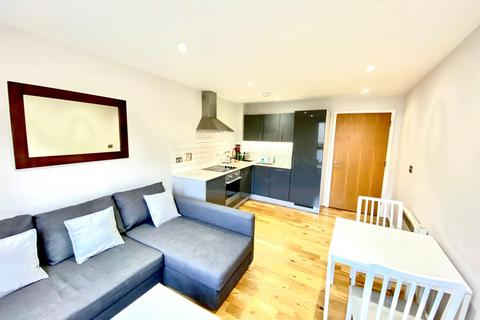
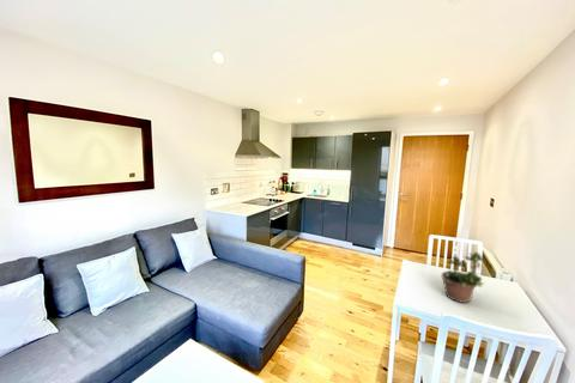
+ potted plant [440,244,486,304]
